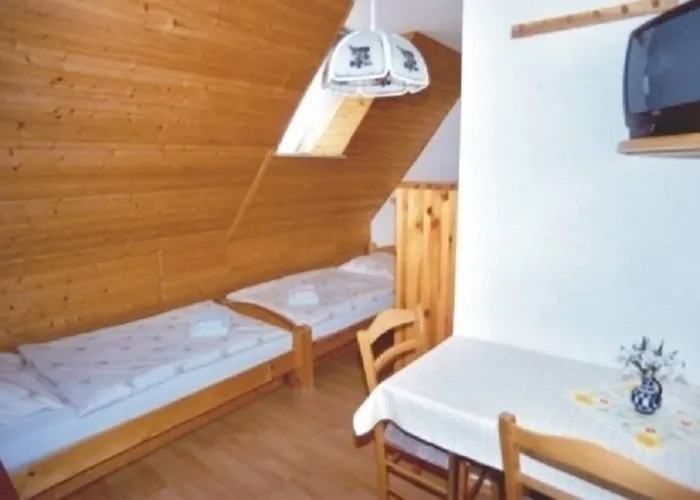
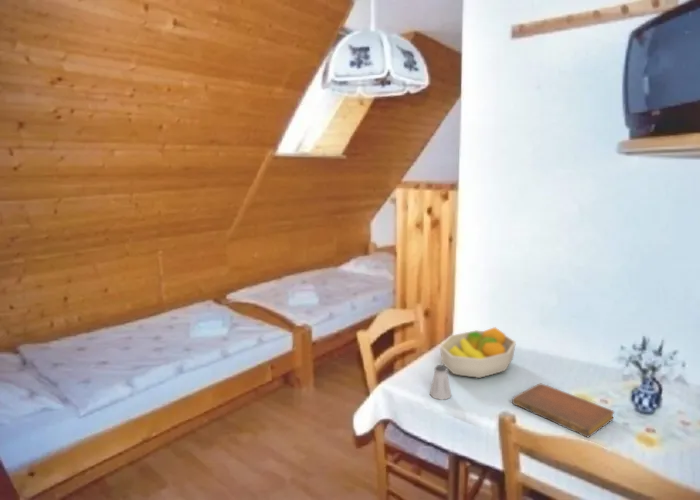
+ saltshaker [429,364,452,401]
+ notebook [511,383,615,438]
+ fruit bowl [439,326,517,379]
